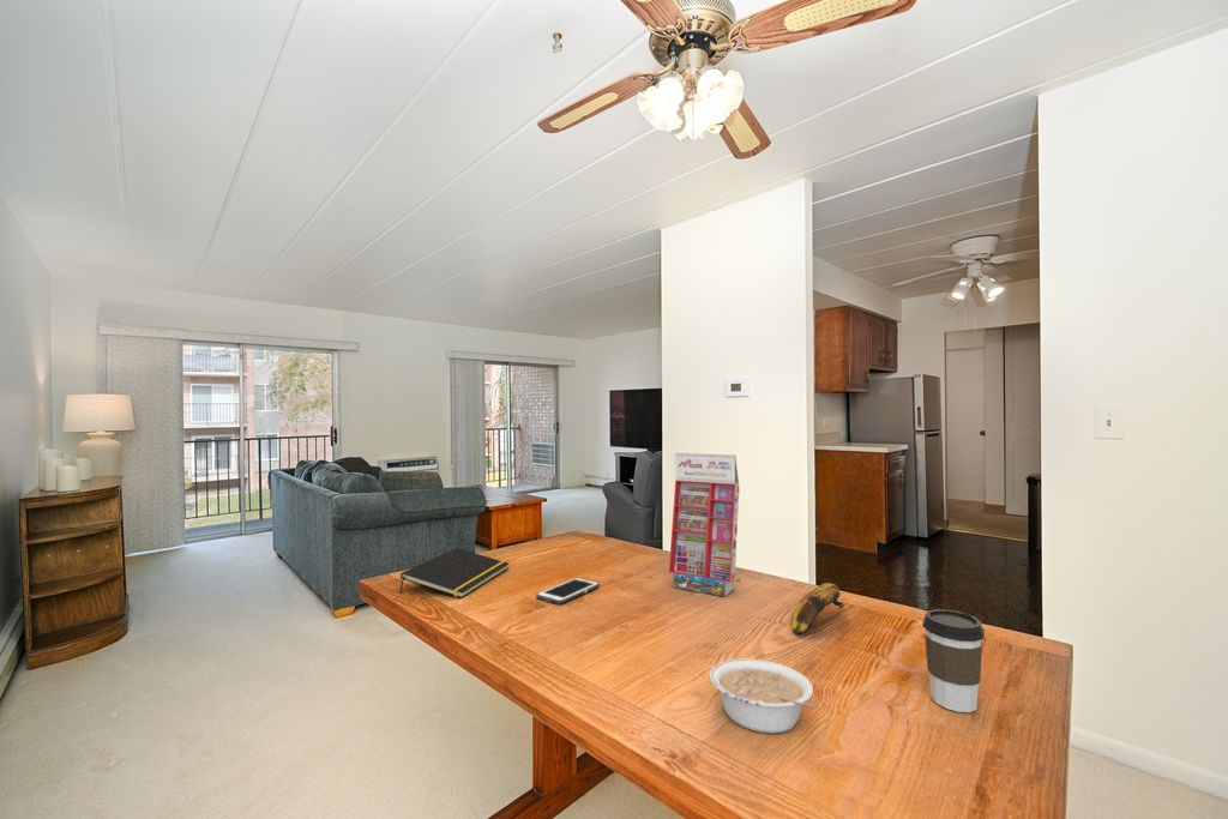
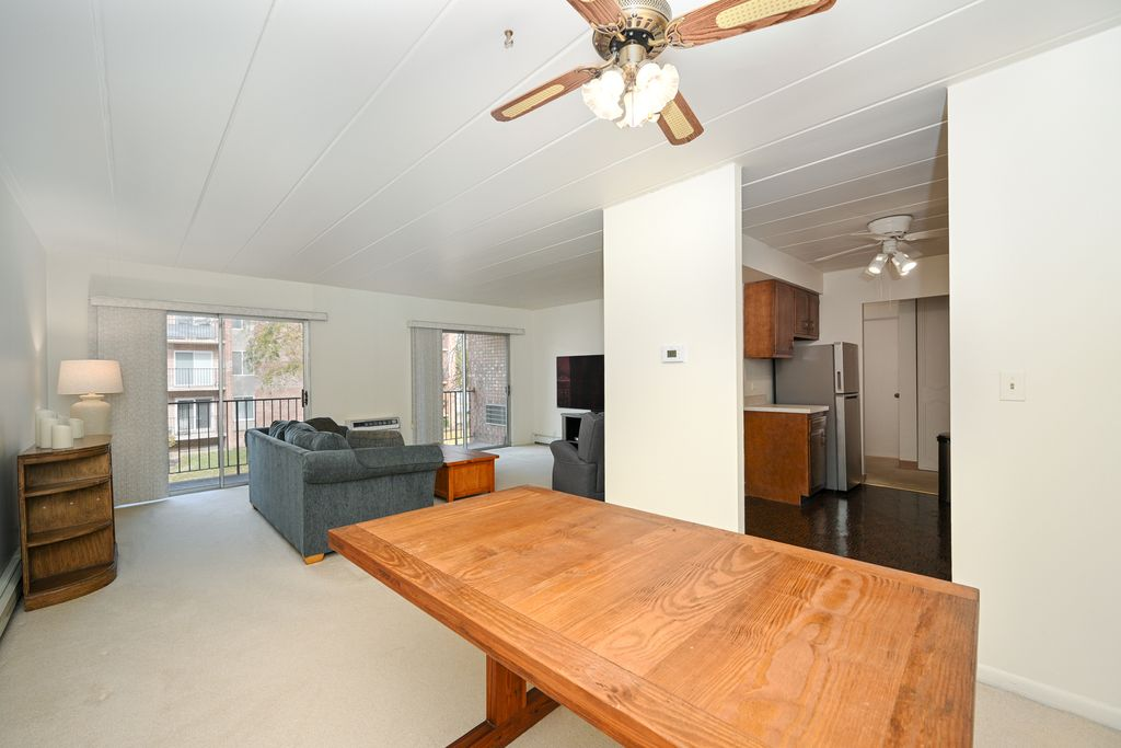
- gift box [668,452,740,597]
- notepad [398,547,510,600]
- banana [791,582,847,634]
- coffee cup [922,608,986,713]
- cell phone [535,577,601,606]
- legume [709,657,818,735]
